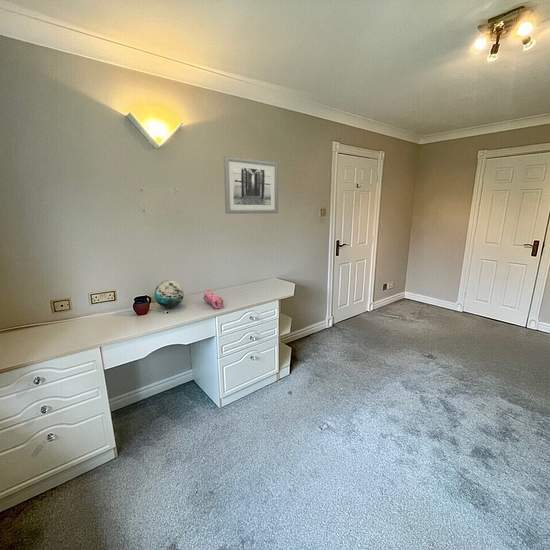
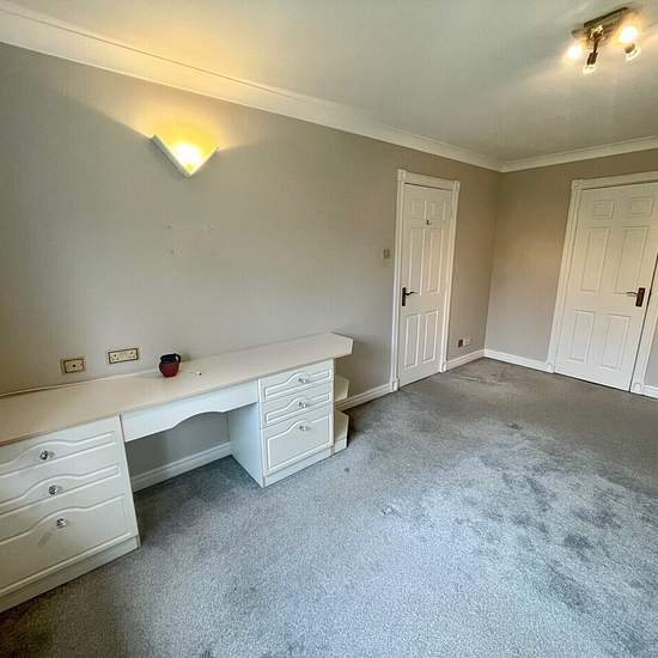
- wall art [223,155,279,215]
- decorative orb [154,279,185,309]
- pencil case [202,290,224,309]
